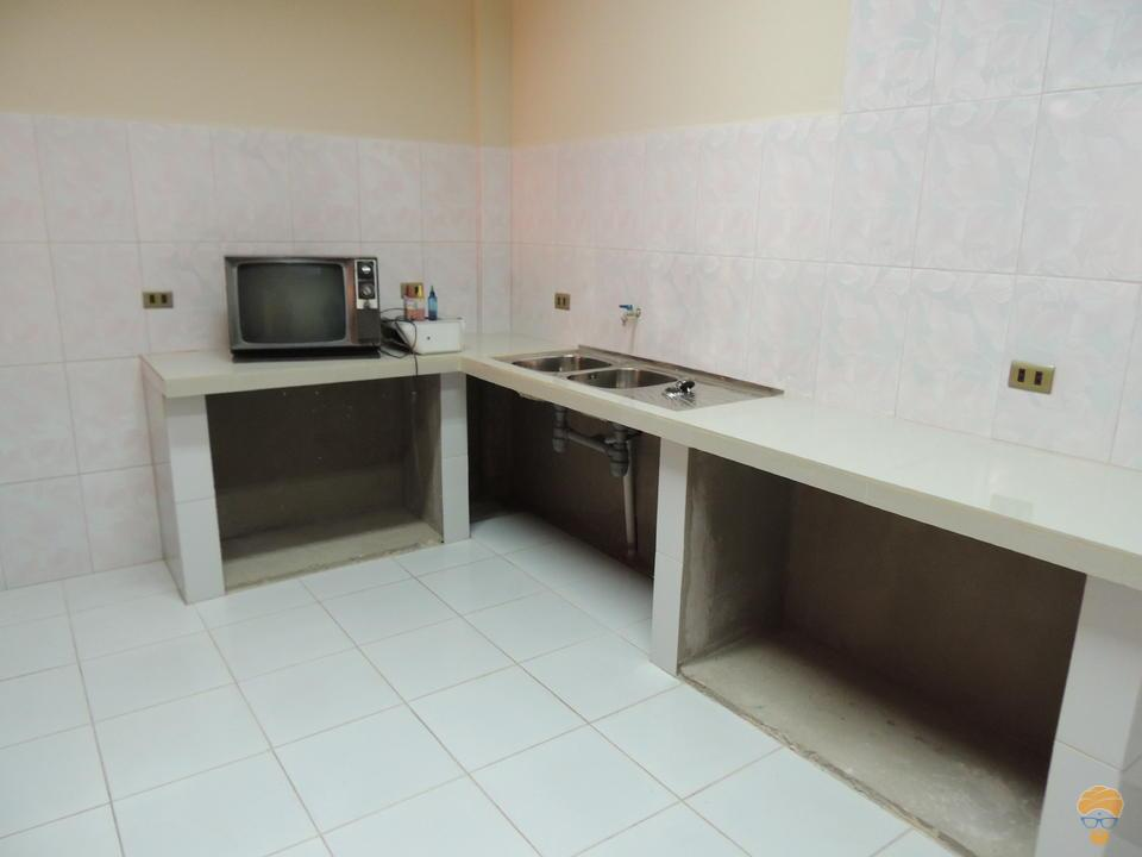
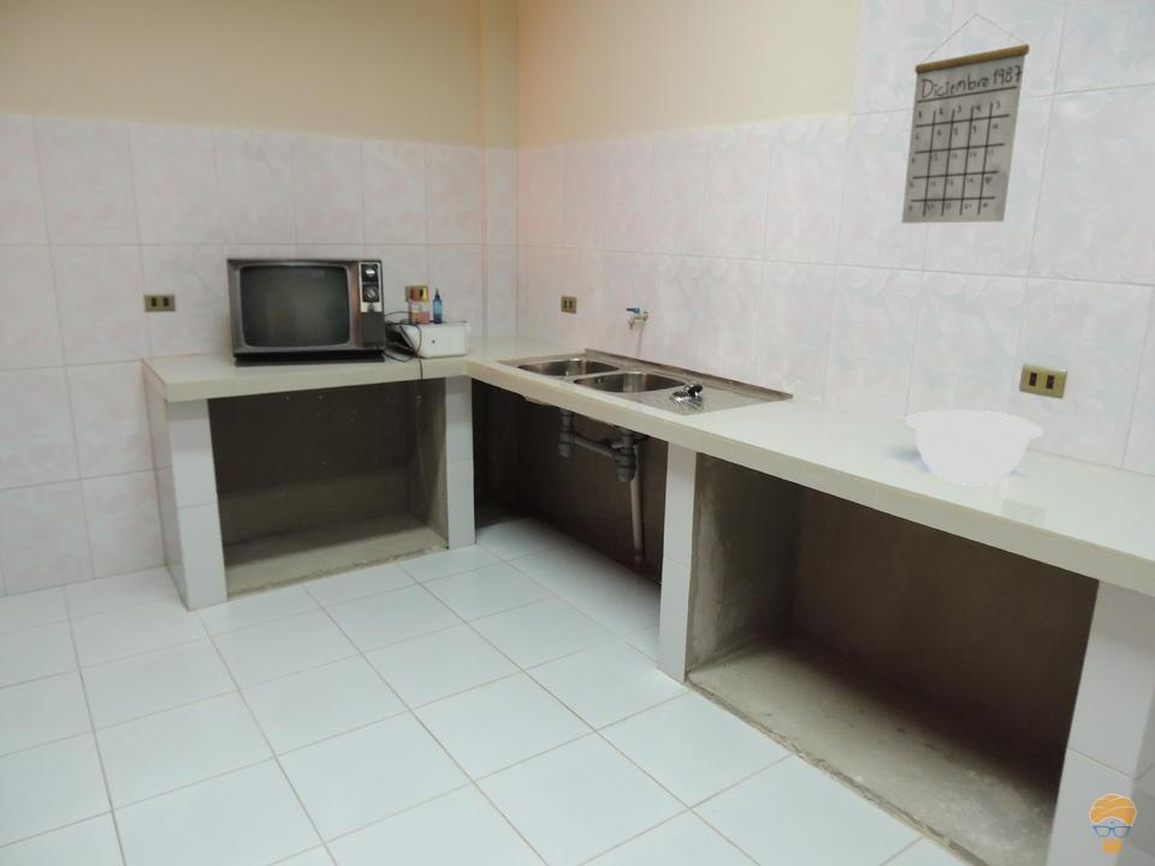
+ mixing bowl [904,410,1044,486]
+ calendar [900,14,1031,225]
